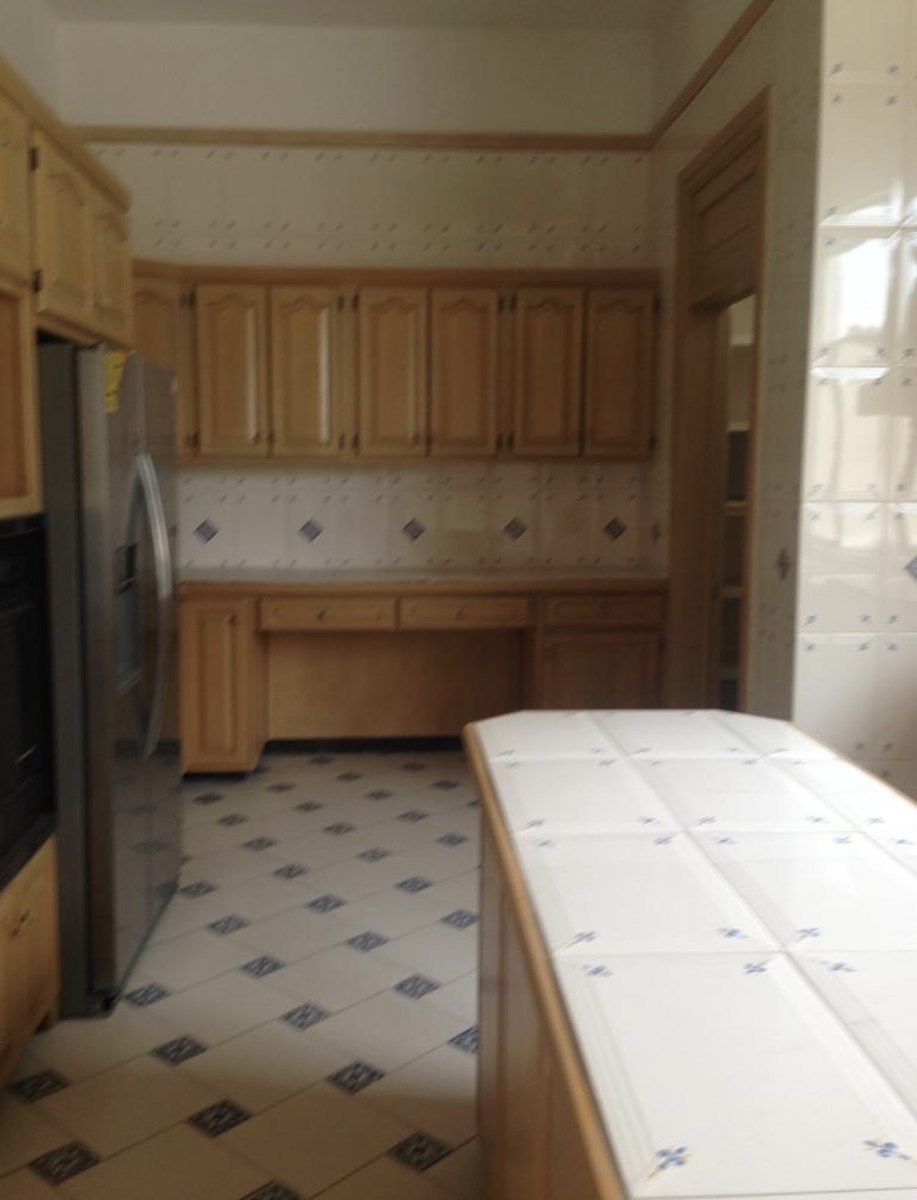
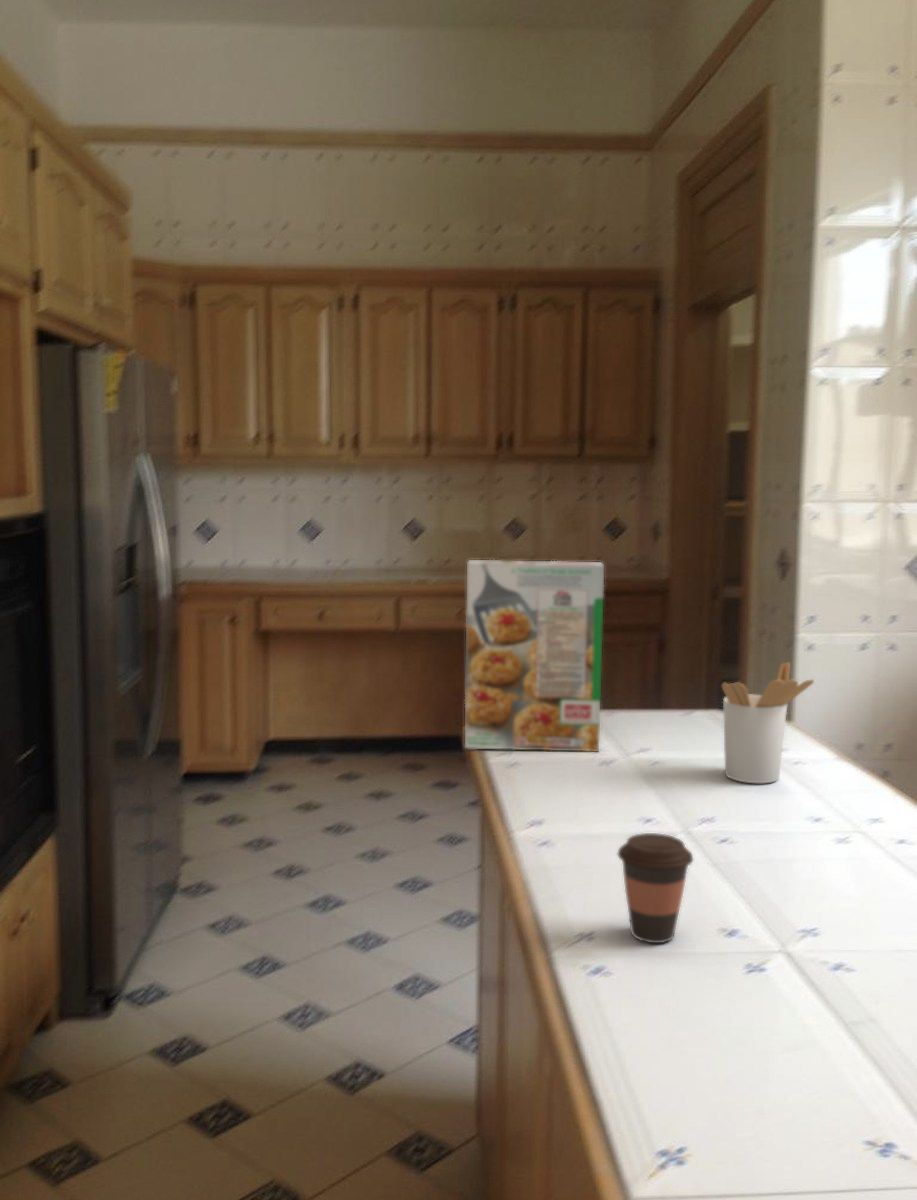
+ cereal box [464,559,605,753]
+ coffee cup [617,832,694,944]
+ utensil holder [721,661,815,784]
